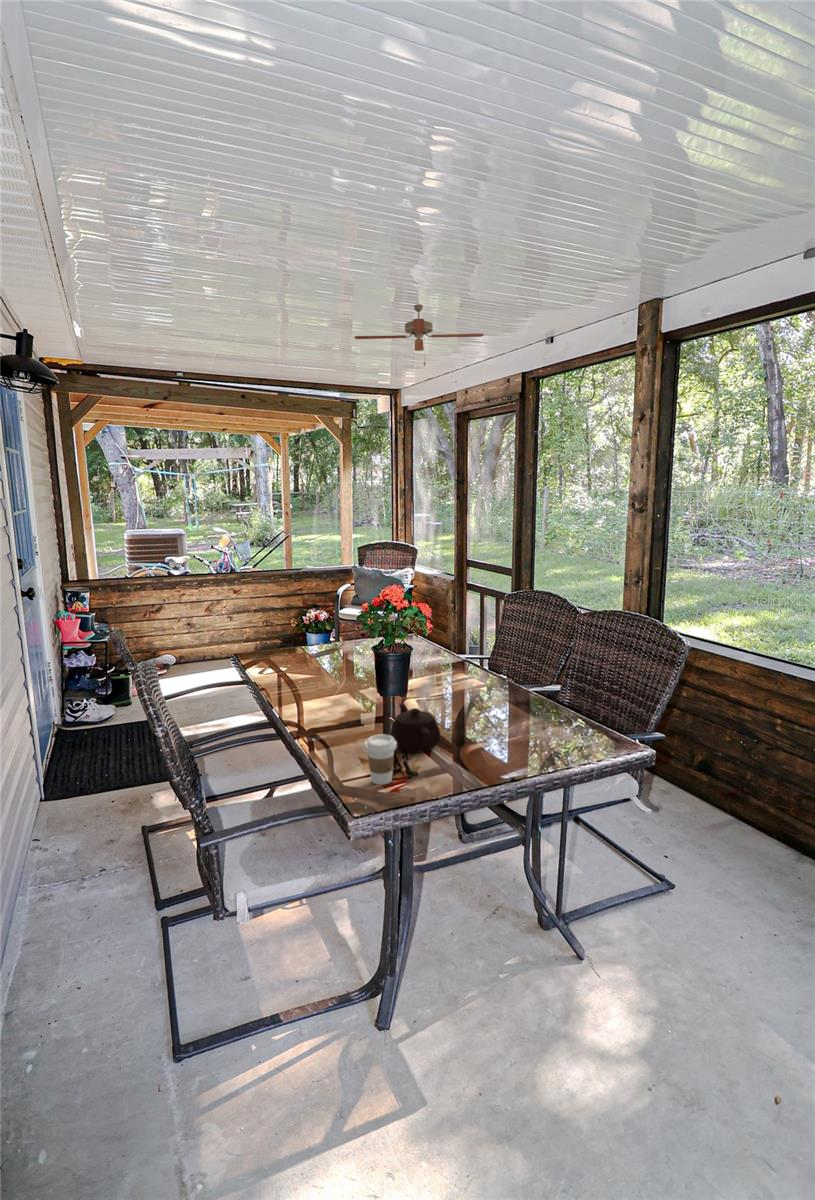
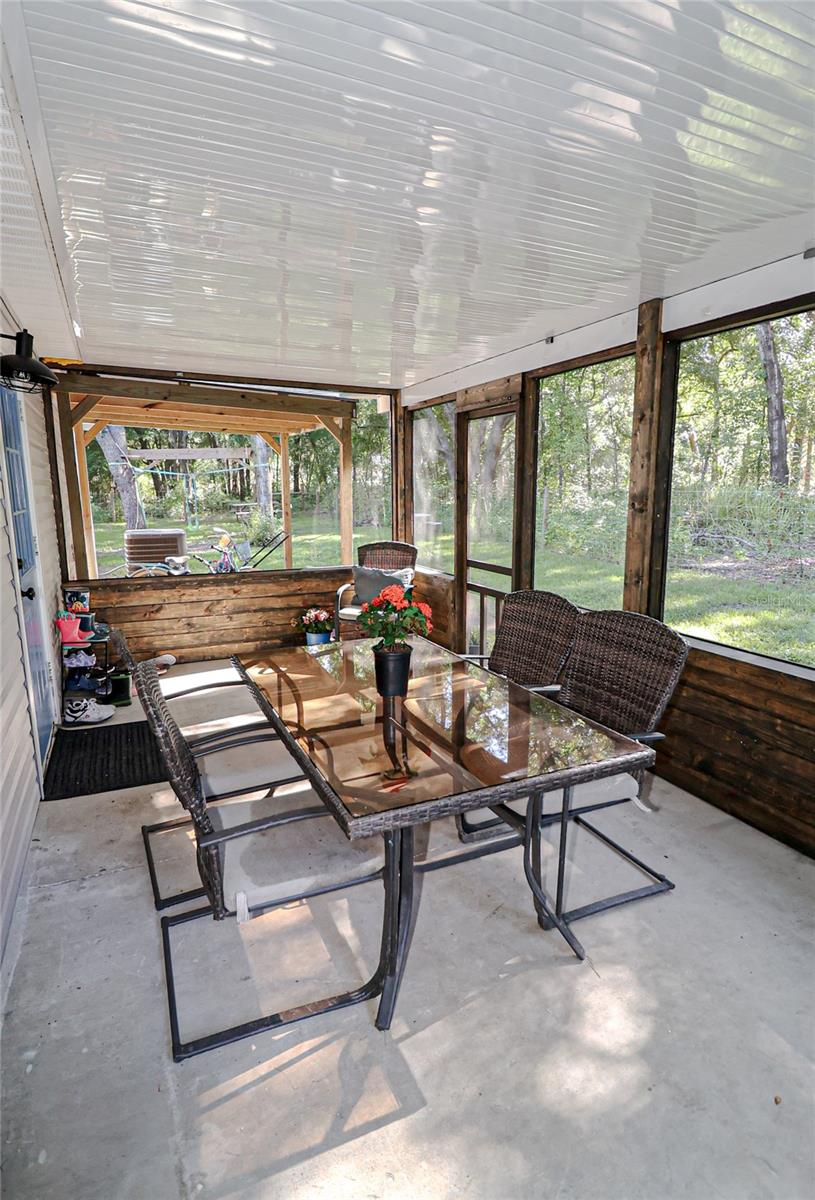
- ceiling fan [354,303,484,367]
- teapot [389,703,441,754]
- coffee cup [364,733,397,786]
